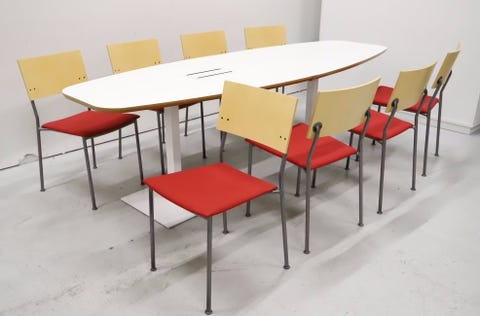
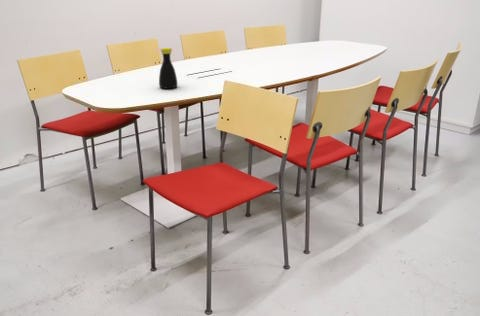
+ bottle [158,47,178,90]
